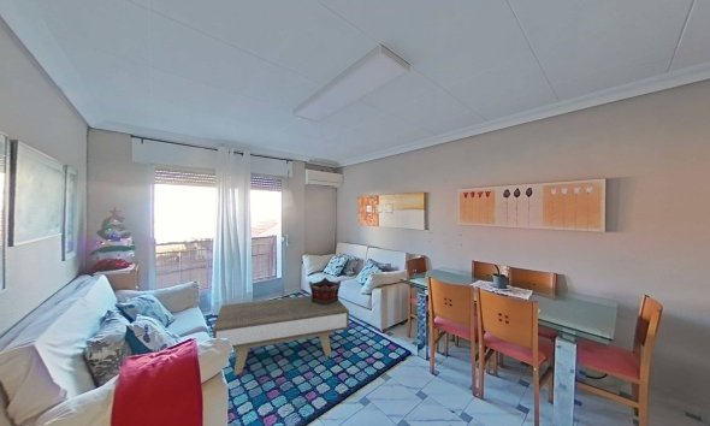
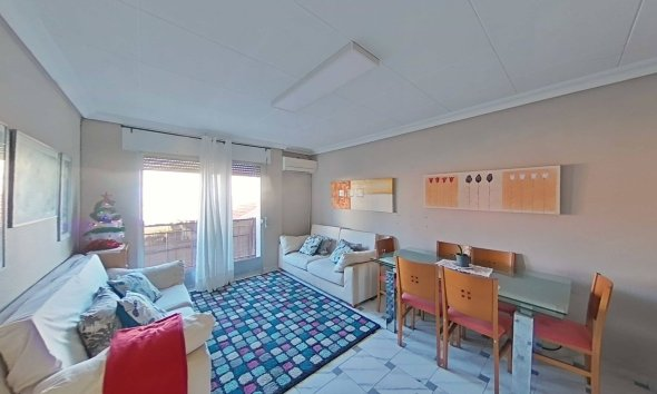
- coffee table [212,295,350,377]
- decorative container [308,277,342,306]
